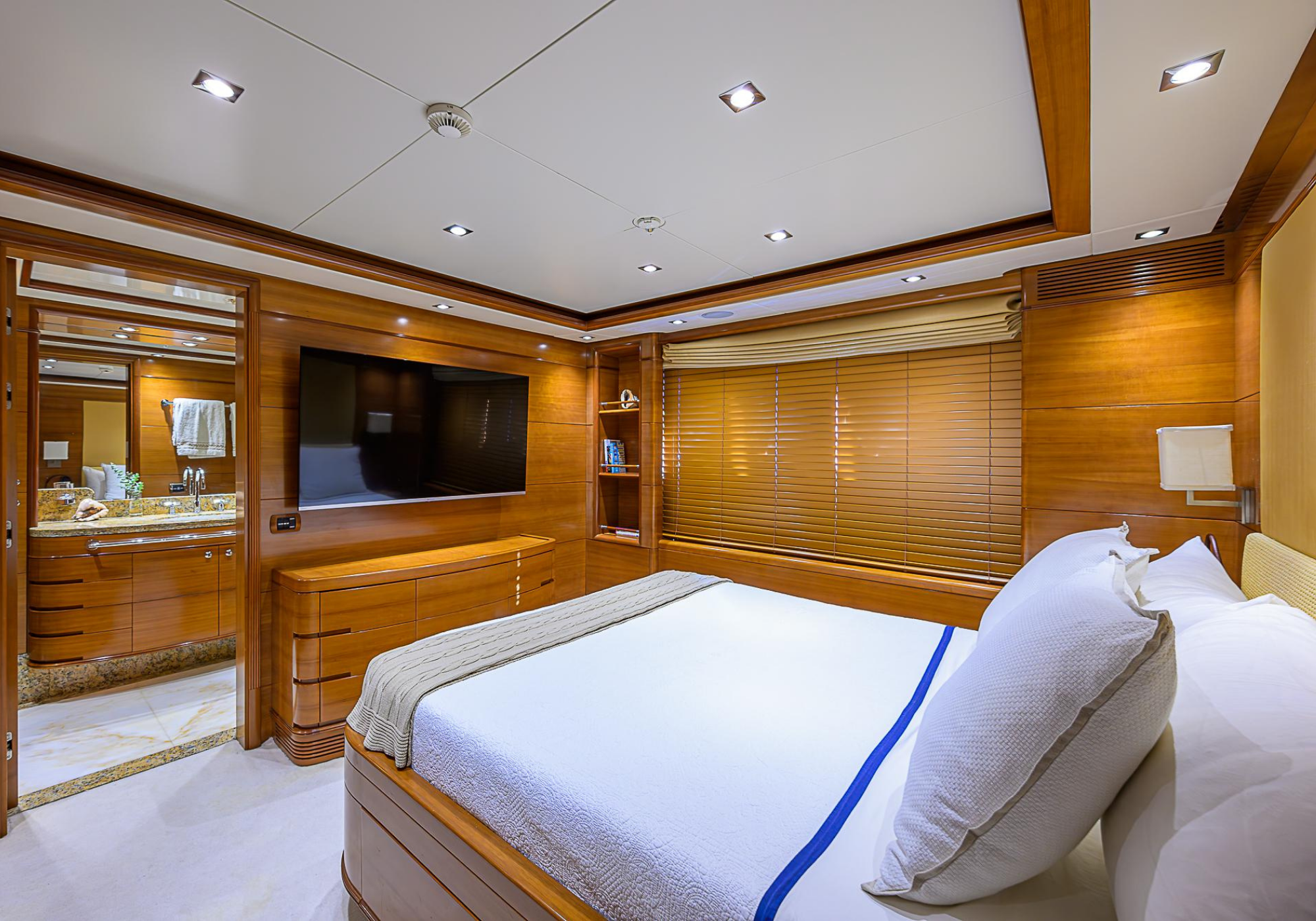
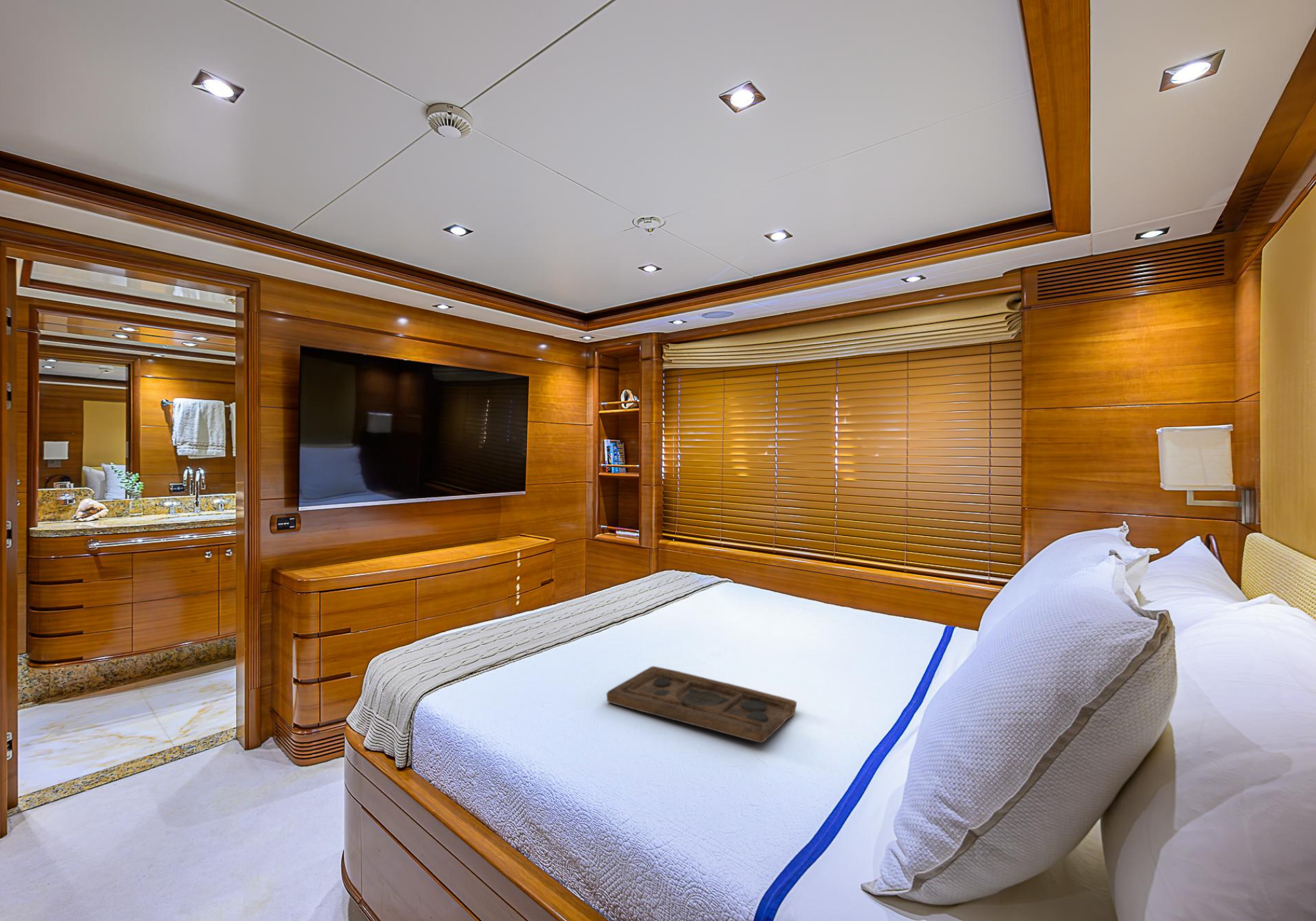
+ decorative tray [606,666,797,743]
